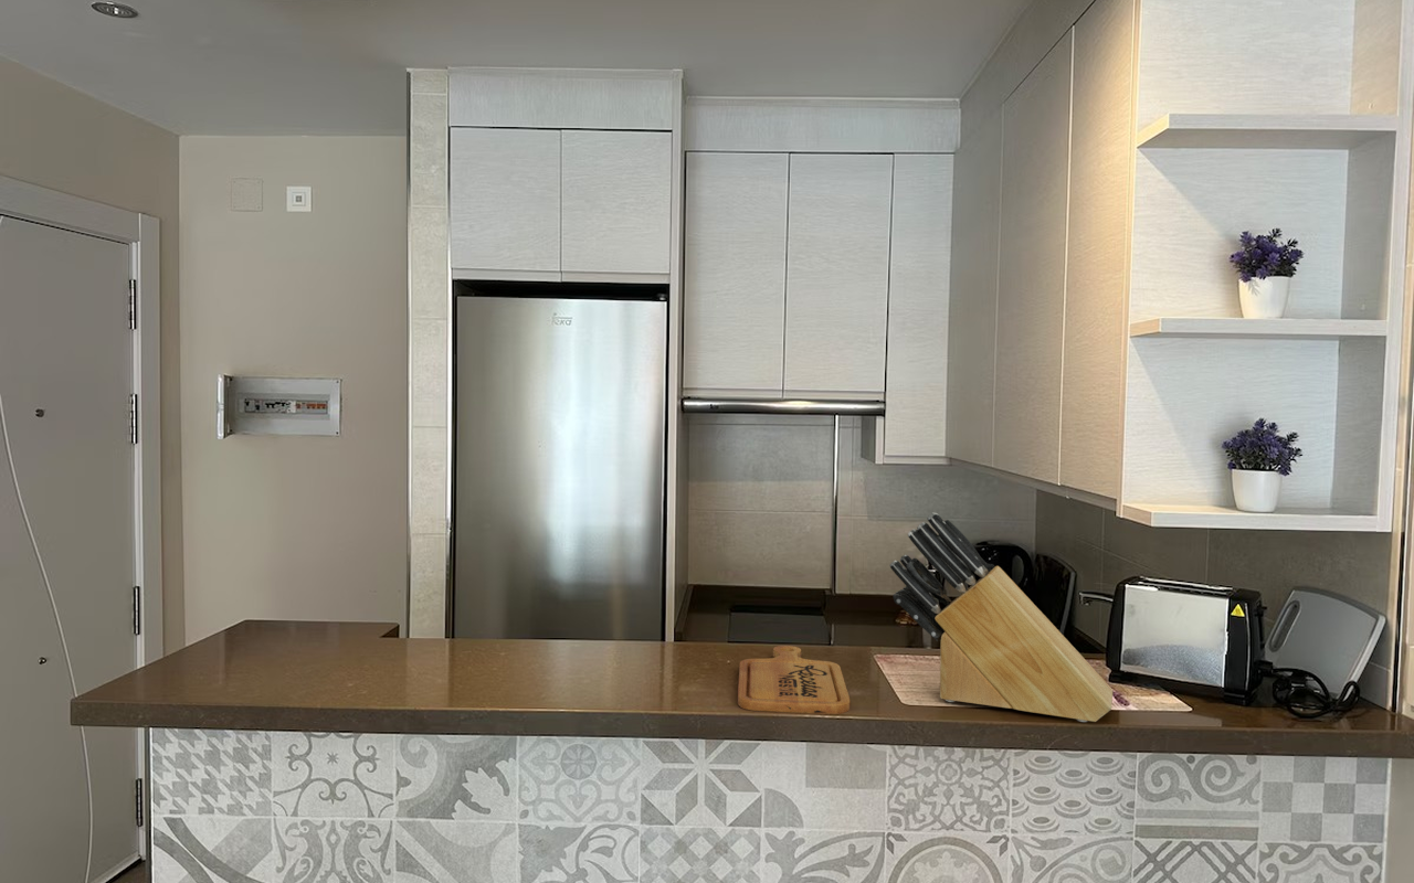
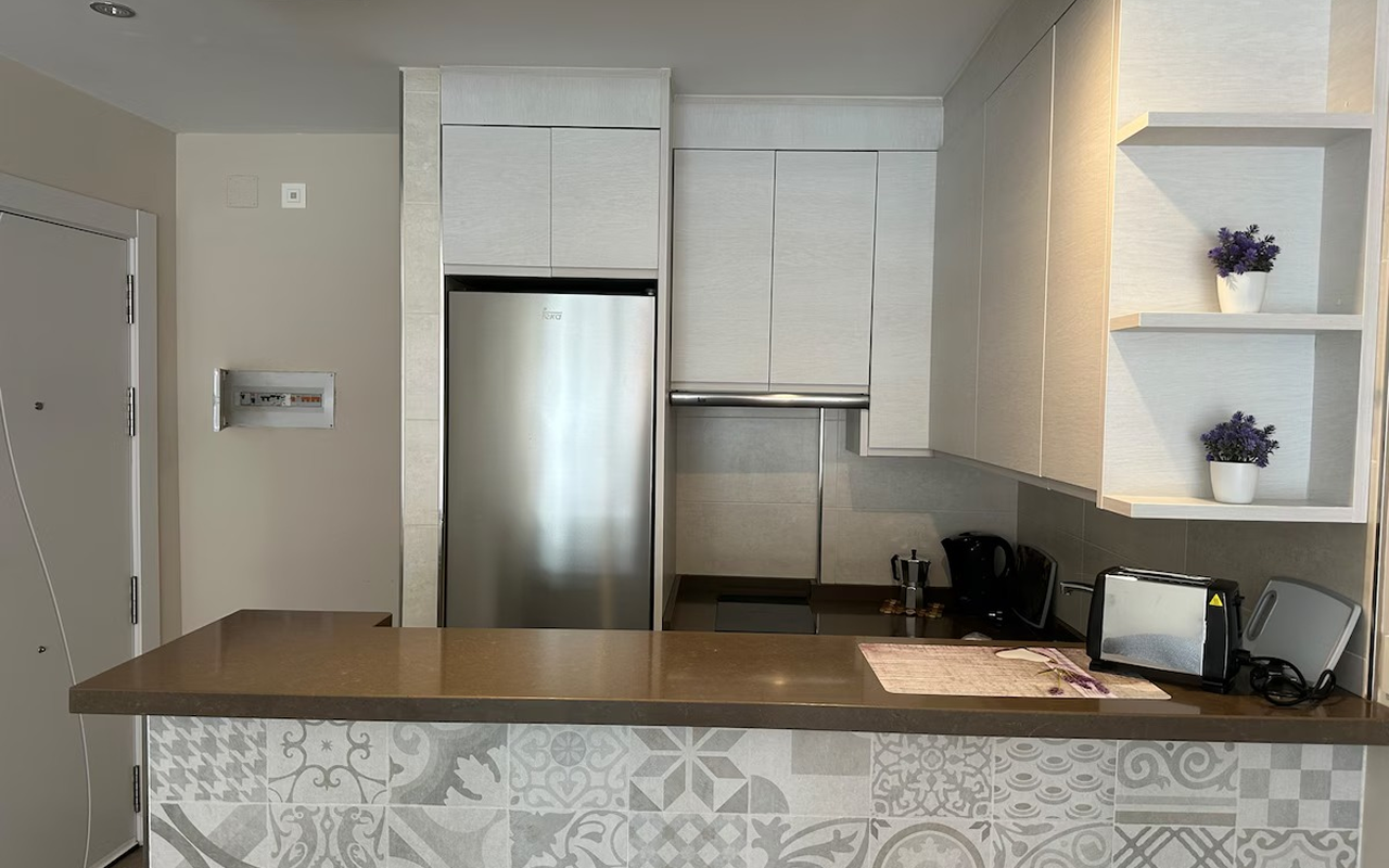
- knife block [889,511,1115,723]
- cutting board [737,645,851,715]
